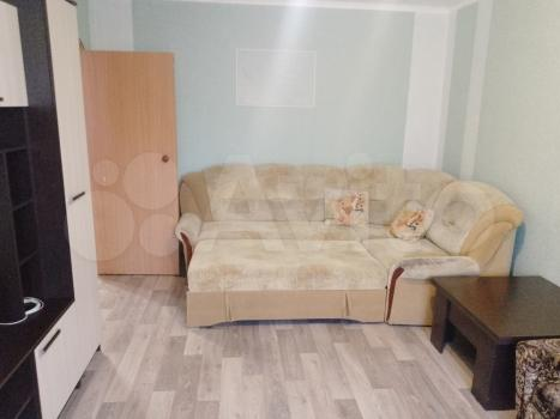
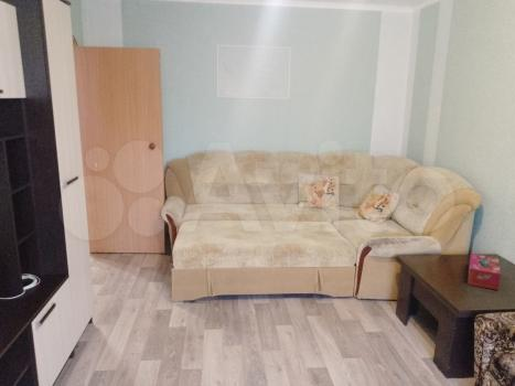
+ tissue box [468,253,502,291]
